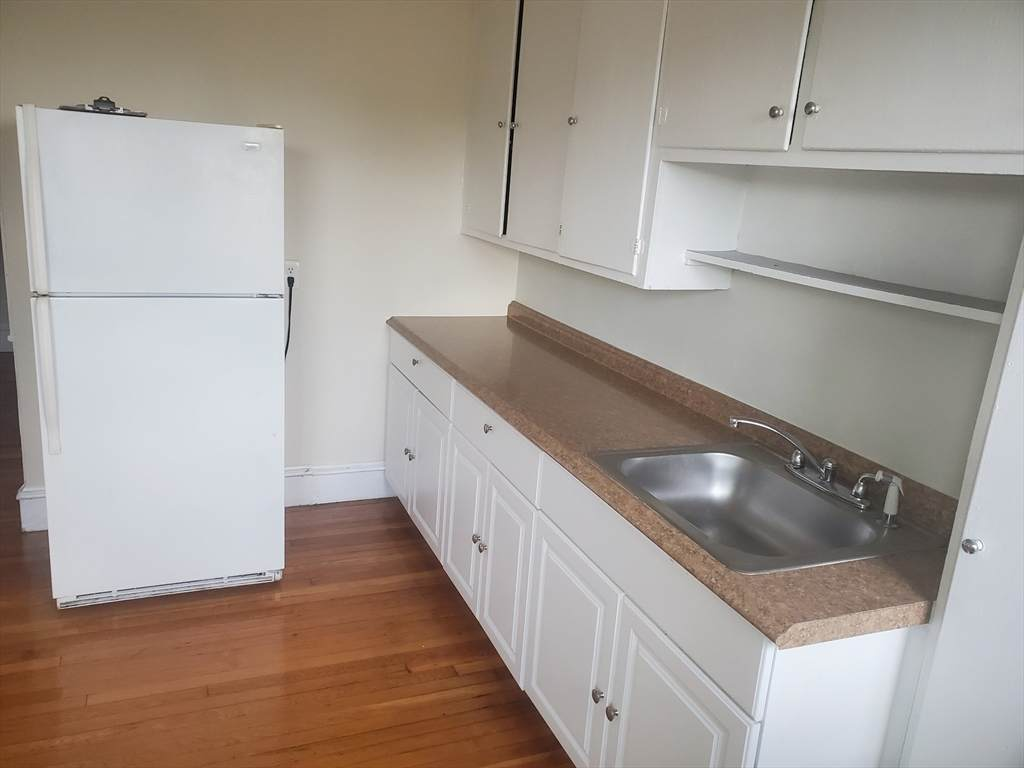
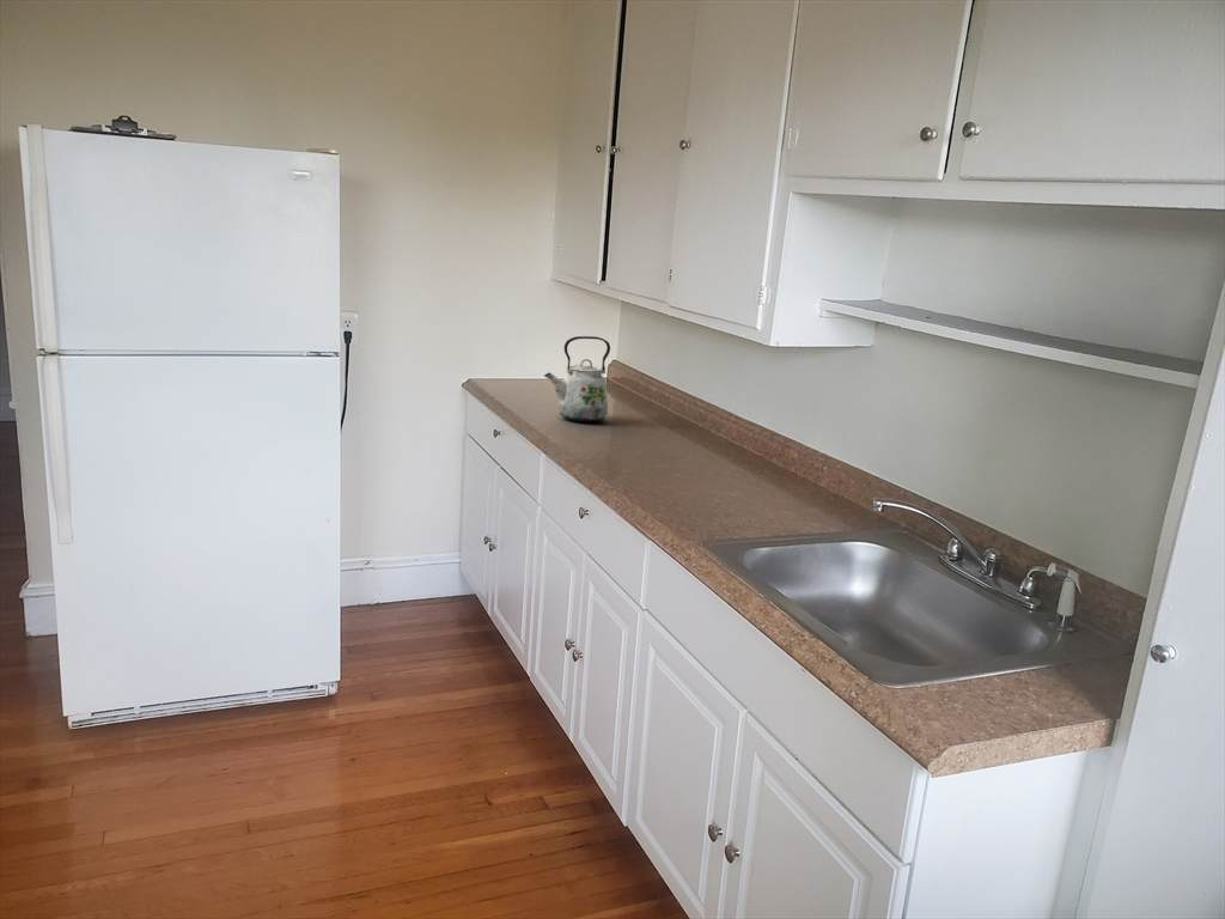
+ kettle [543,335,611,424]
